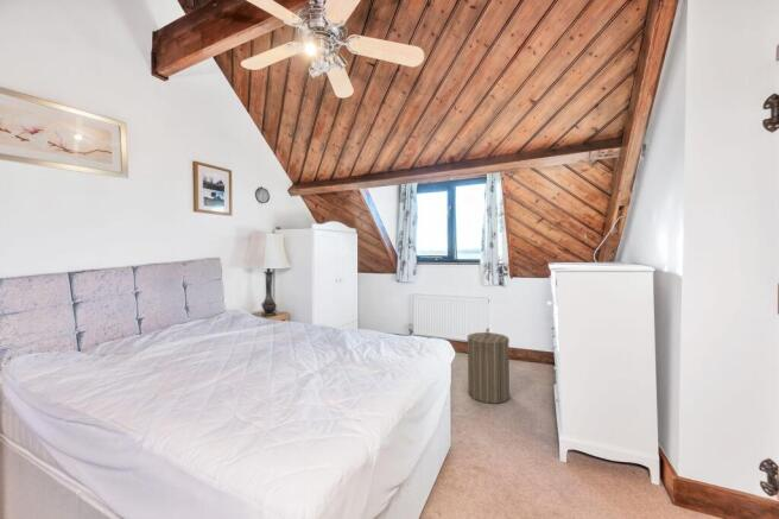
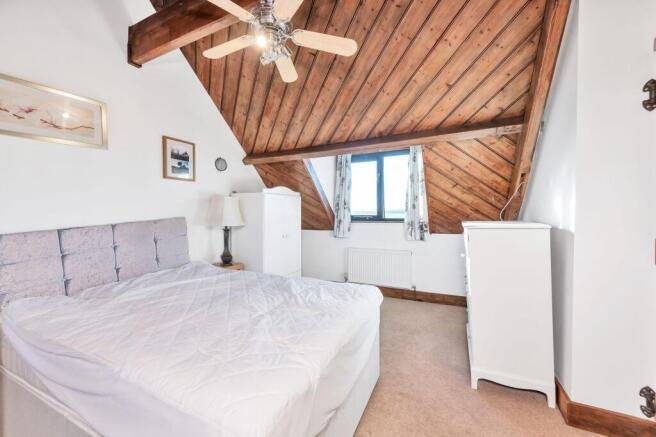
- laundry hamper [467,327,511,405]
